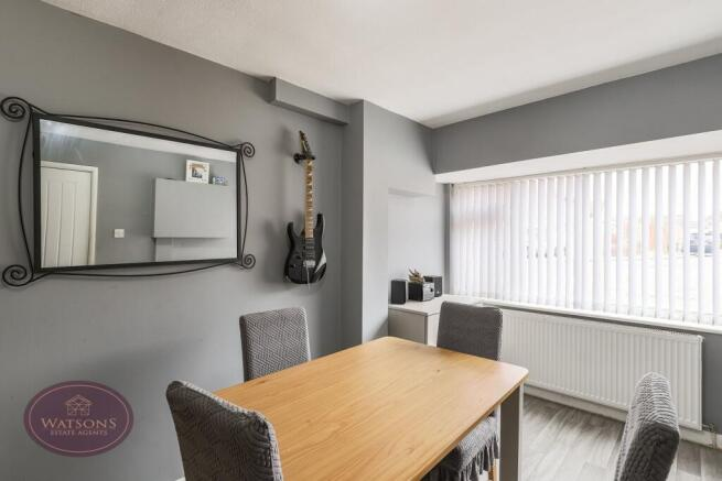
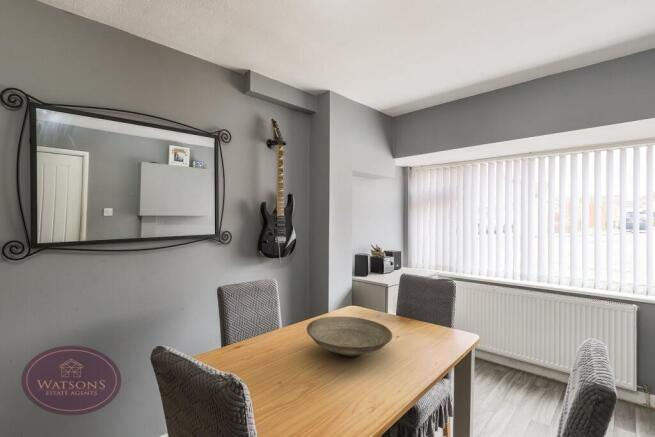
+ decorative bowl [306,316,393,358]
